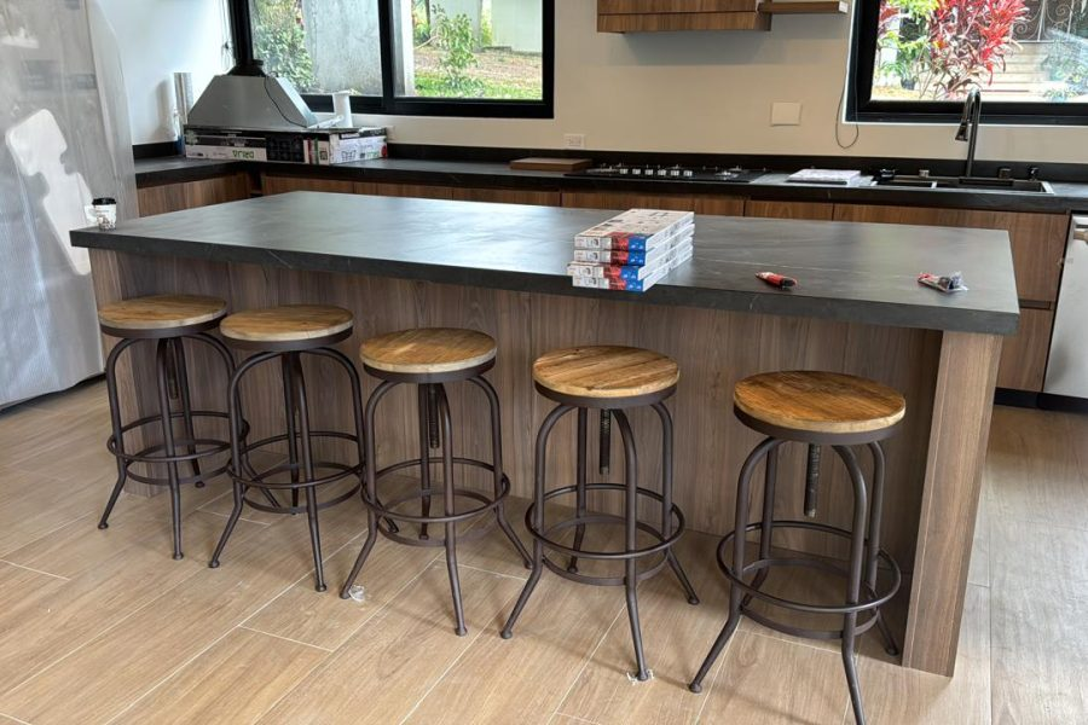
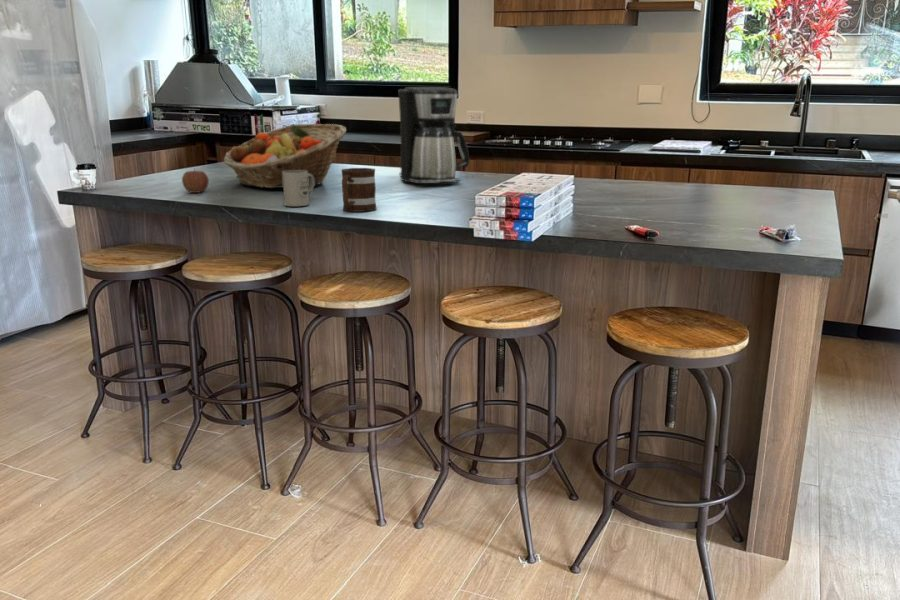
+ mug [340,167,377,213]
+ apple [181,168,210,194]
+ fruit basket [223,123,347,189]
+ coffee maker [397,86,470,186]
+ mug [283,171,315,207]
